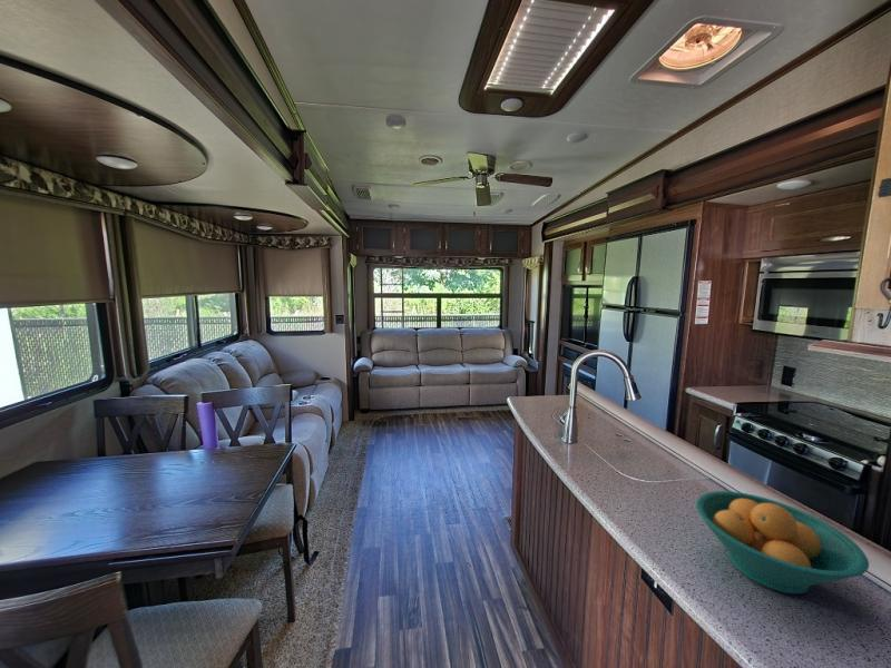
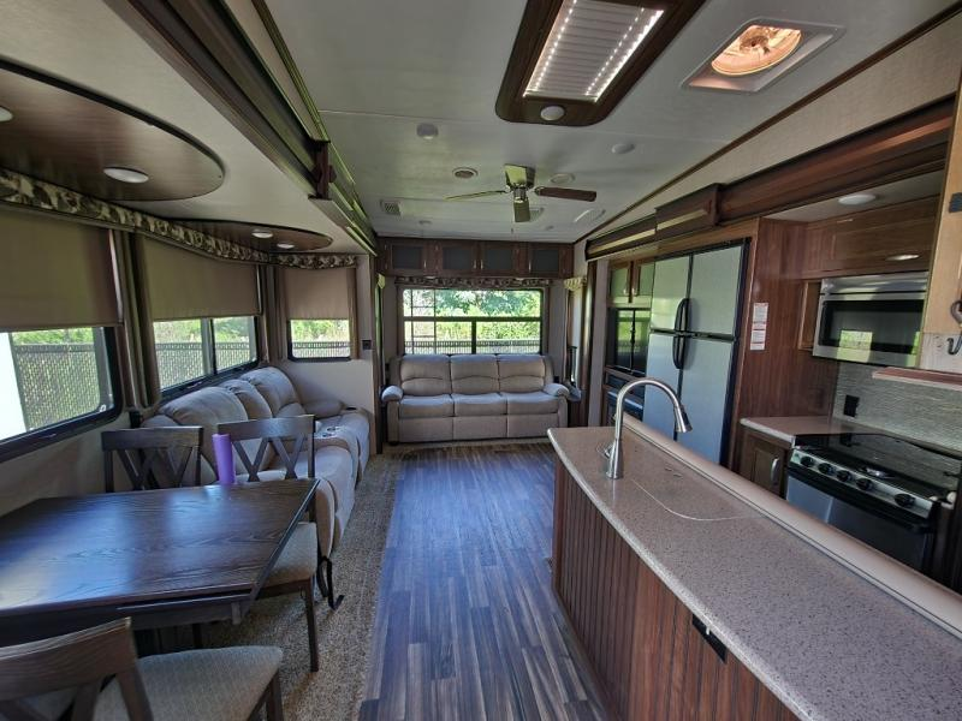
- fruit bowl [695,490,870,595]
